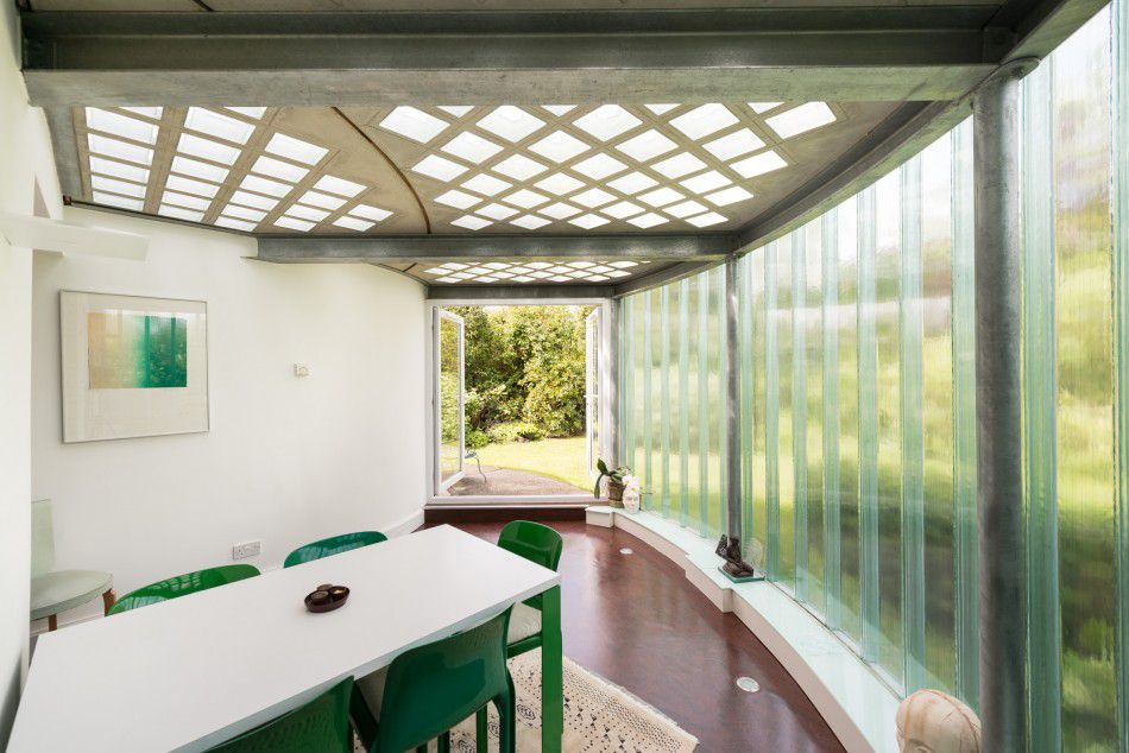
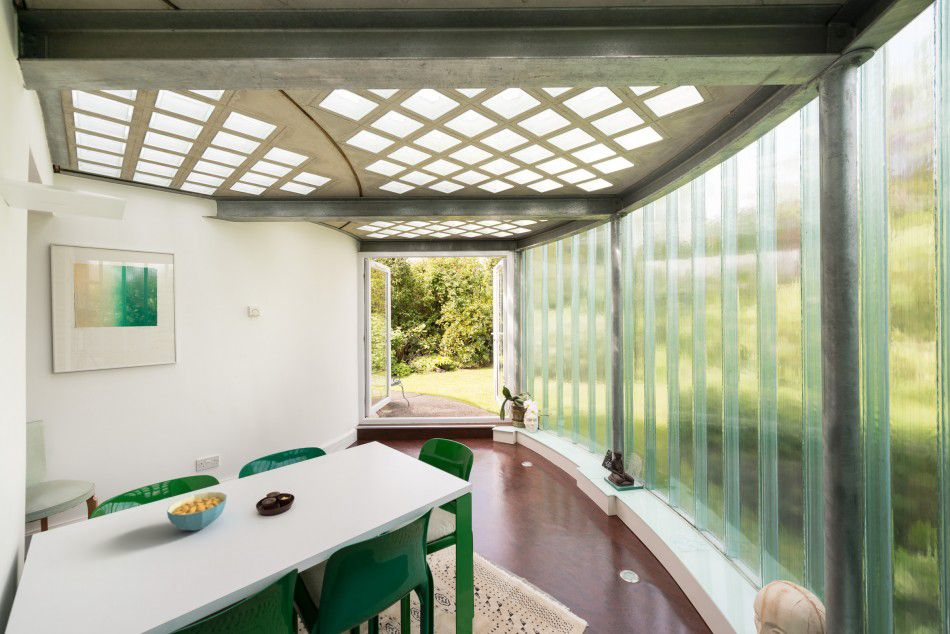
+ cereal bowl [166,491,228,532]
